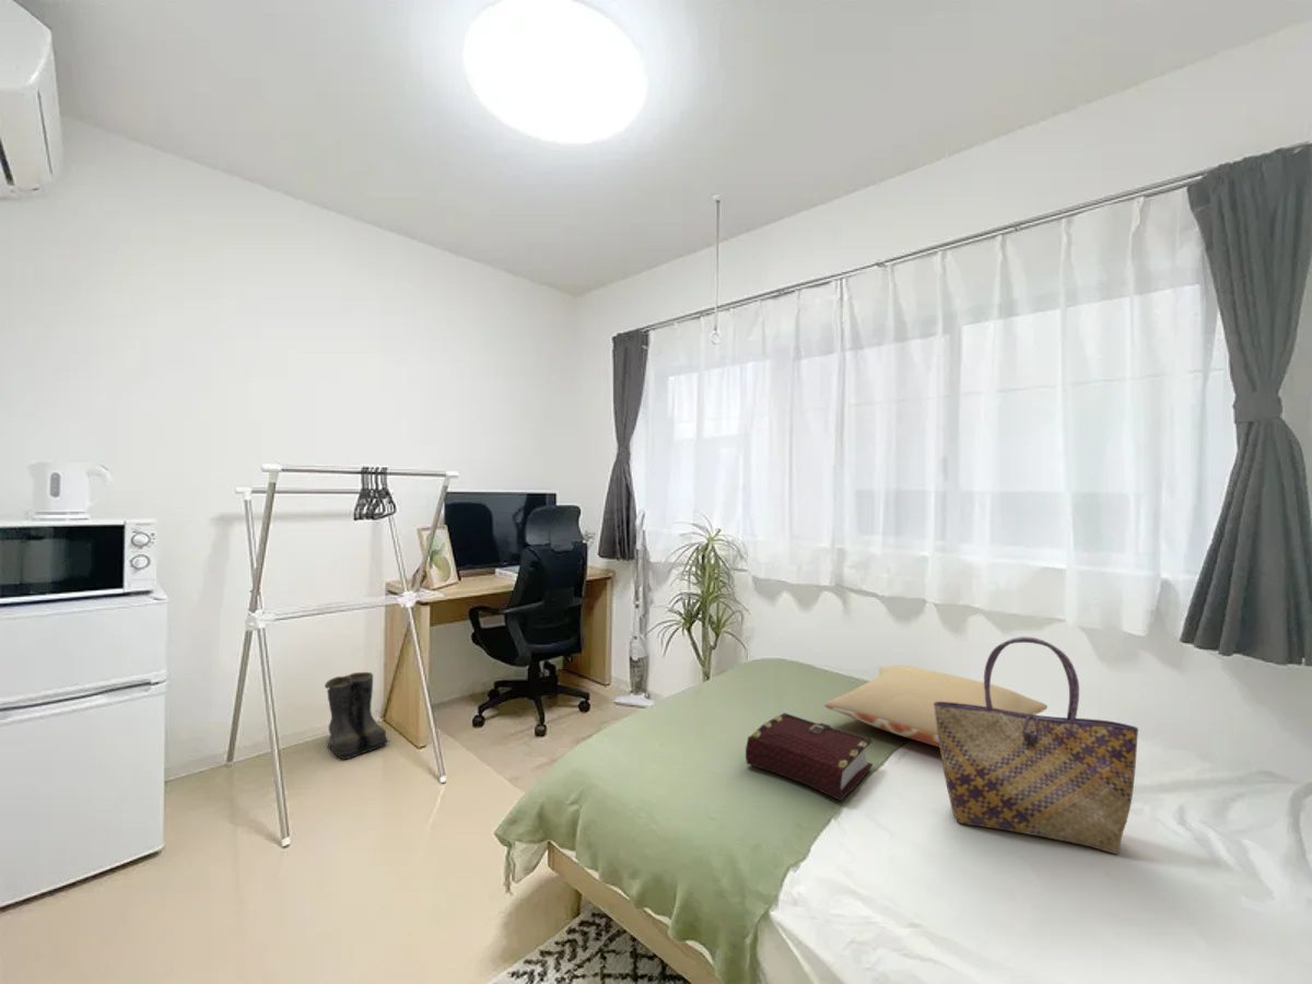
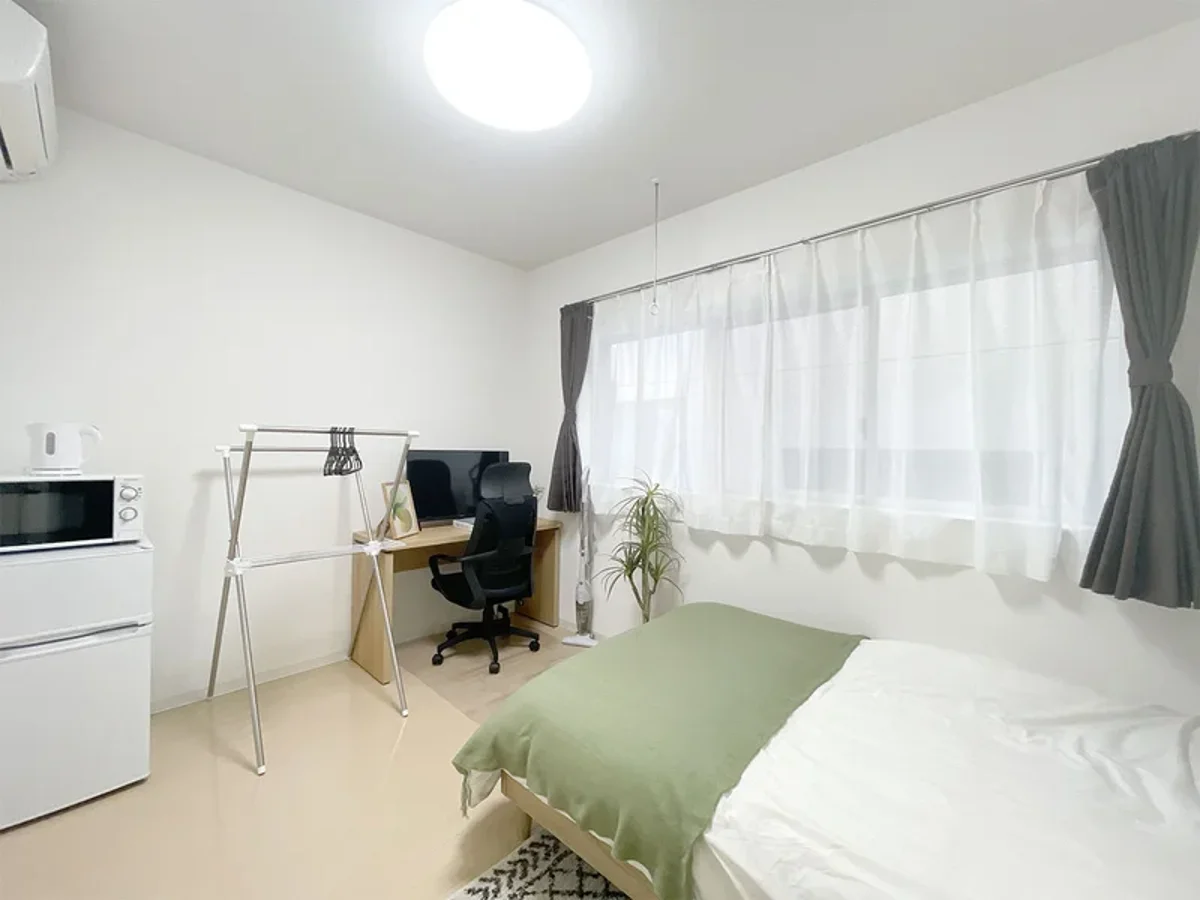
- pillow [823,664,1049,749]
- book [745,712,874,803]
- boots [324,671,391,760]
- tote bag [934,635,1139,855]
